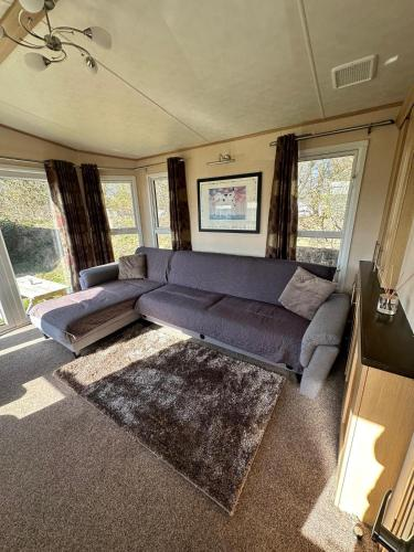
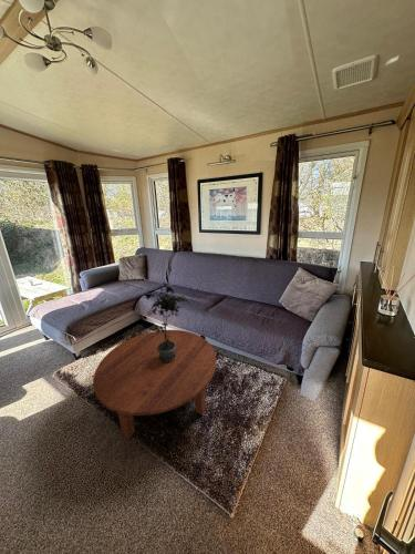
+ coffee table [92,329,217,440]
+ potted plant [143,281,191,361]
